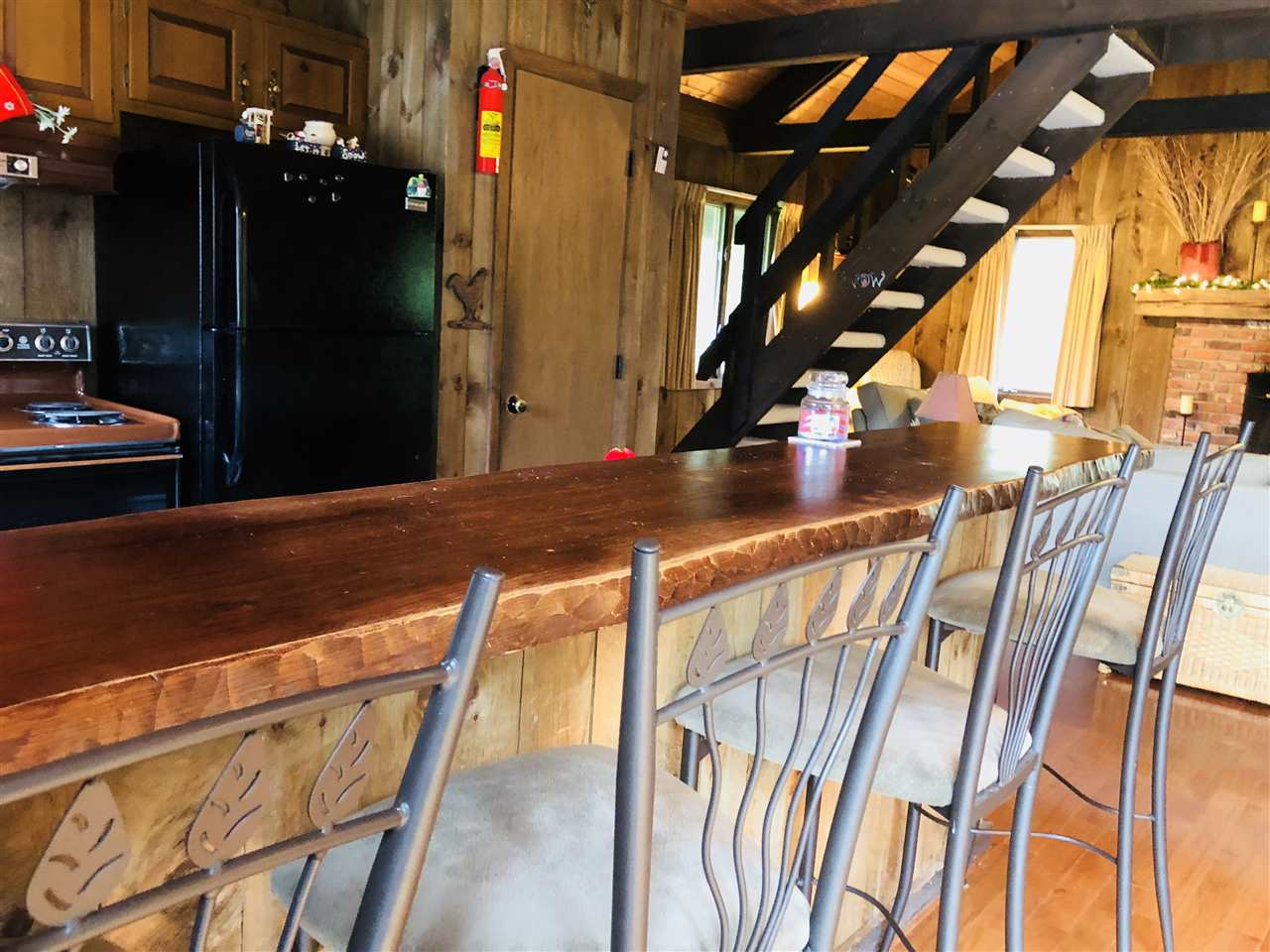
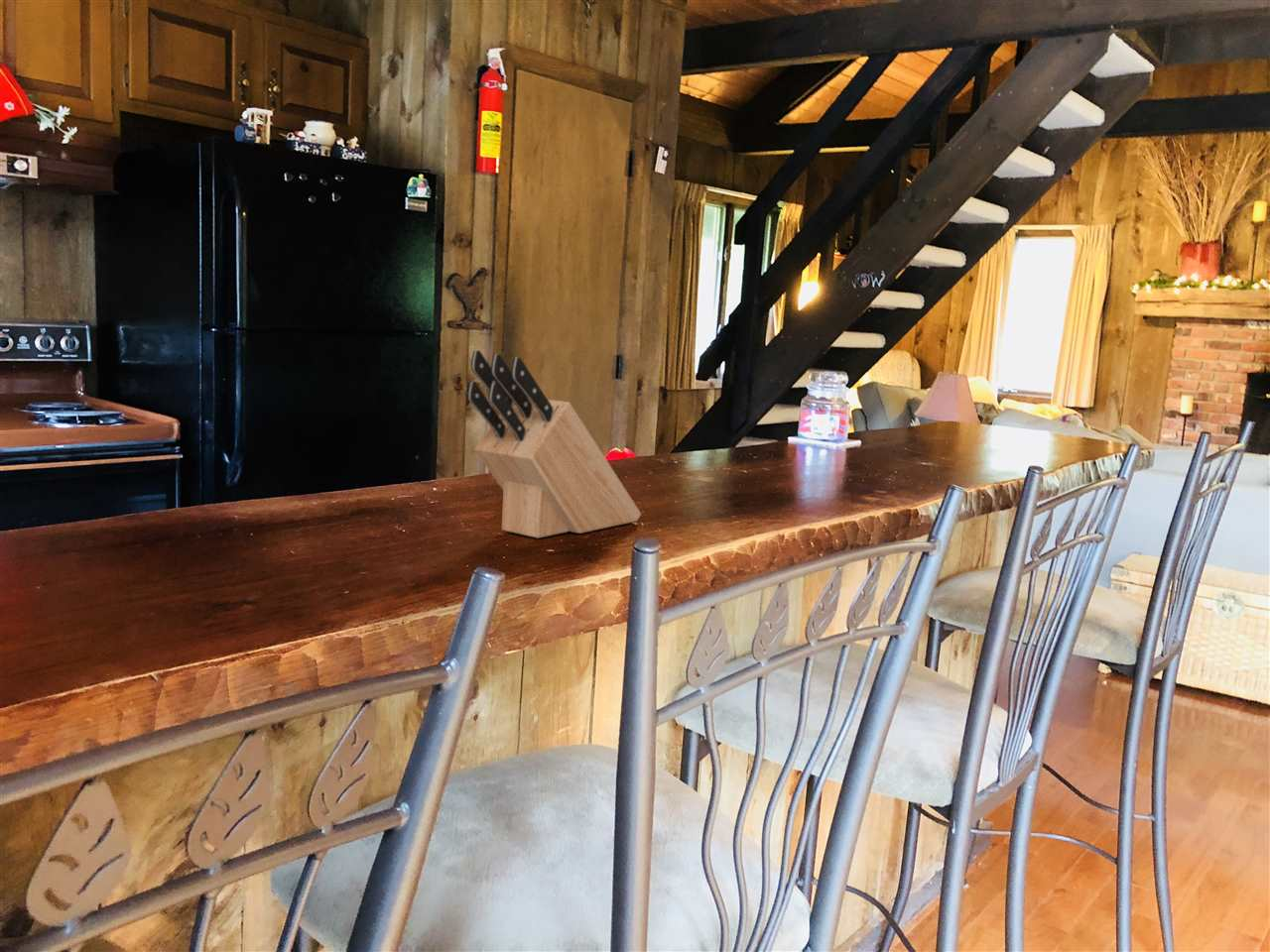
+ knife block [466,349,642,539]
